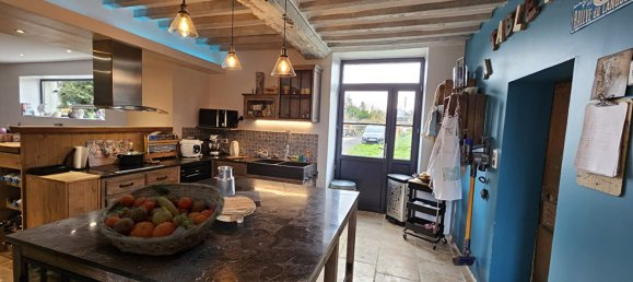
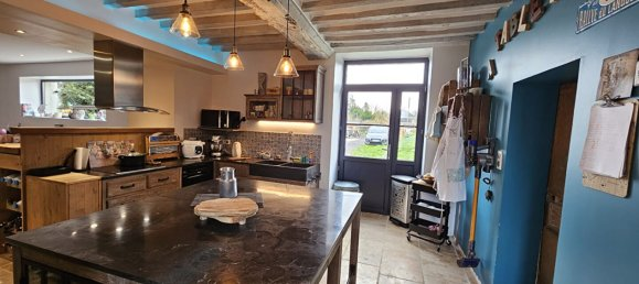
- fruit basket [96,181,226,257]
